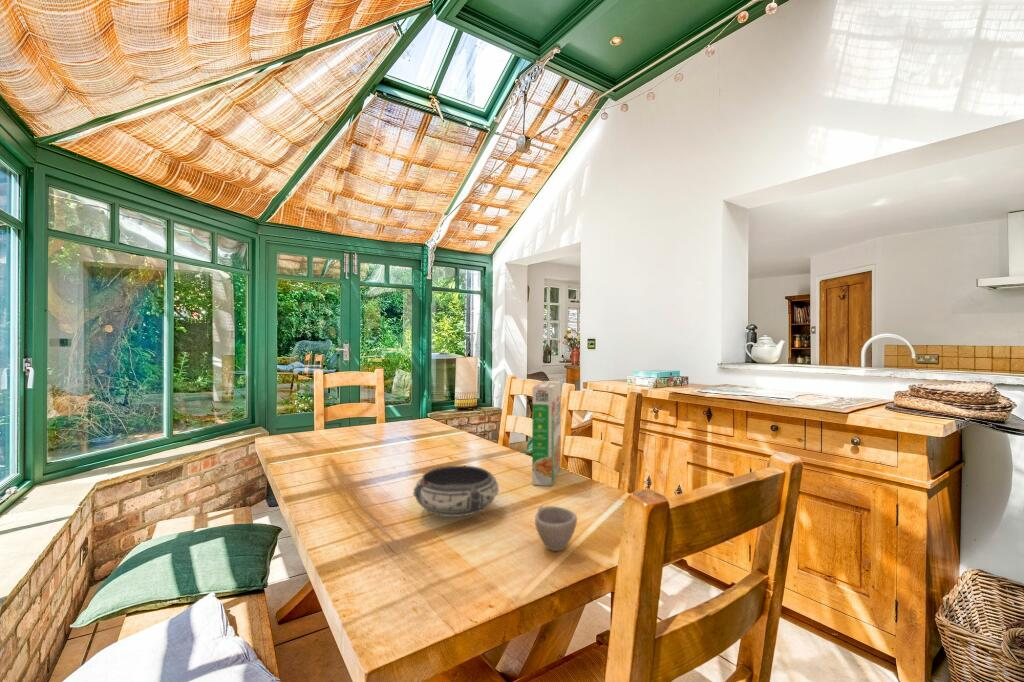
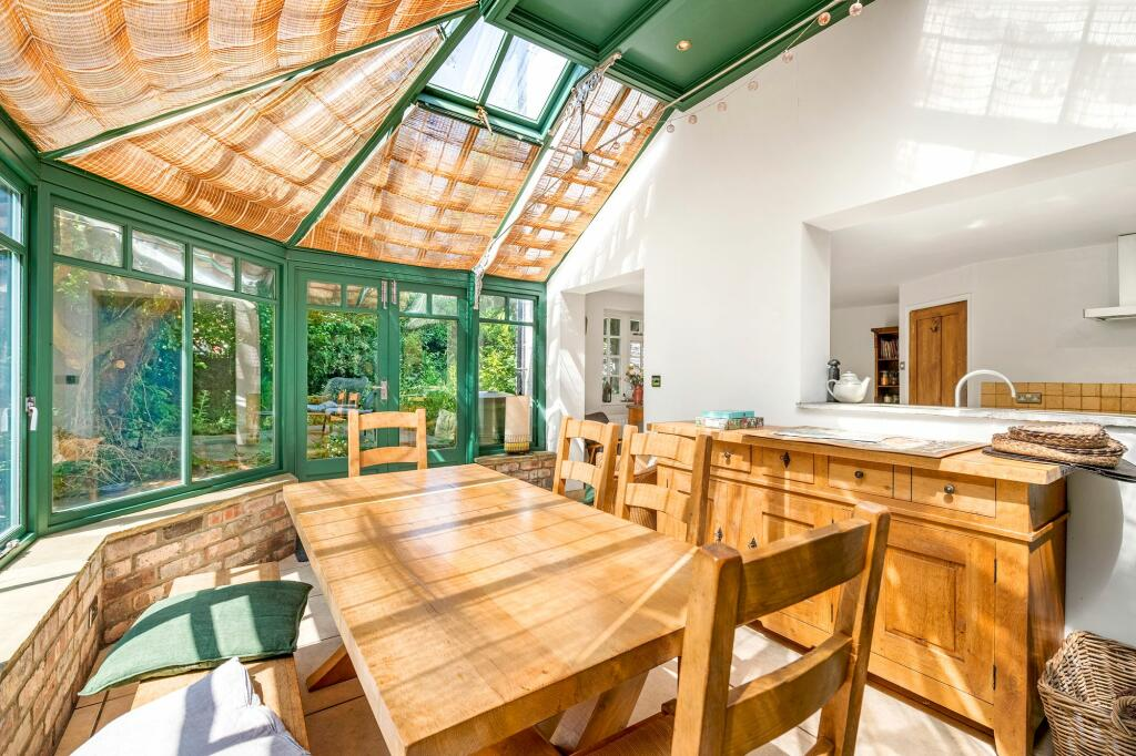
- bowl [412,465,500,518]
- cup [534,505,578,552]
- cereal box [531,380,562,487]
